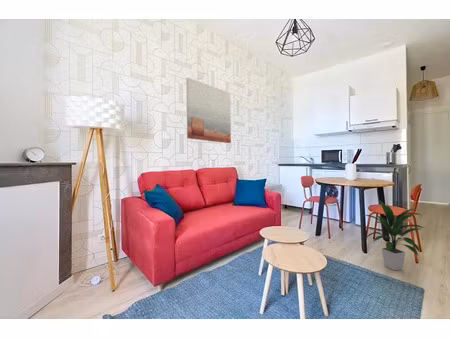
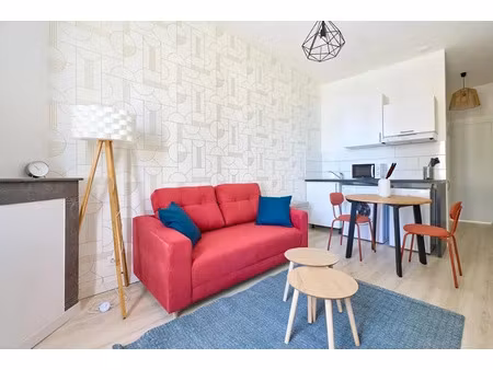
- wall art [185,77,232,144]
- indoor plant [364,200,425,271]
